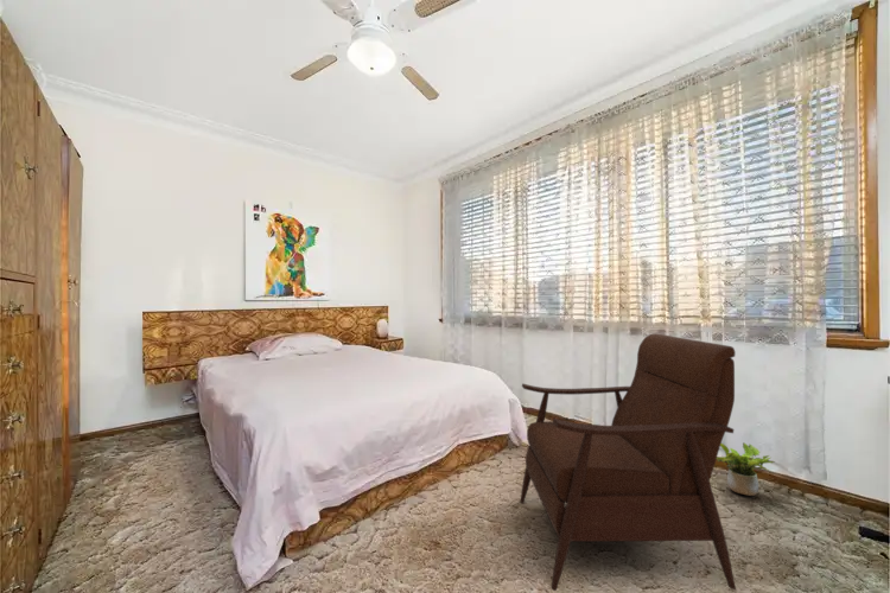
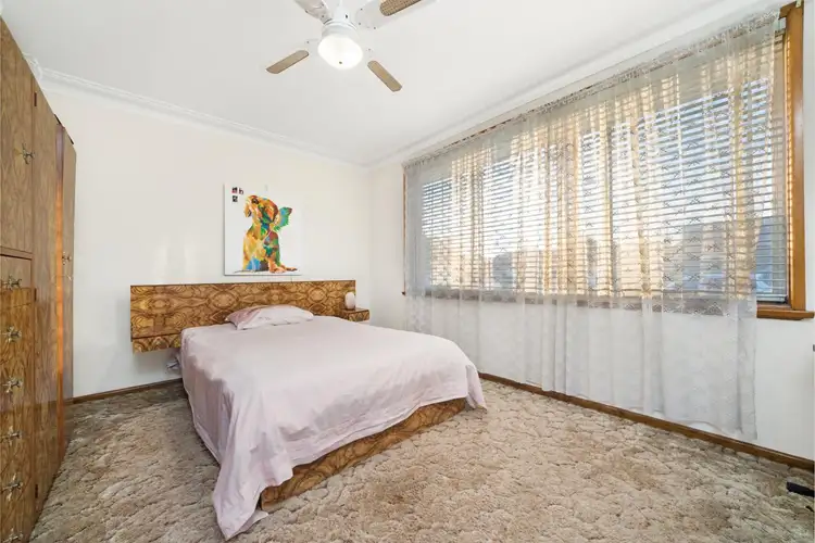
- potted plant [717,441,776,497]
- armchair [519,332,737,592]
